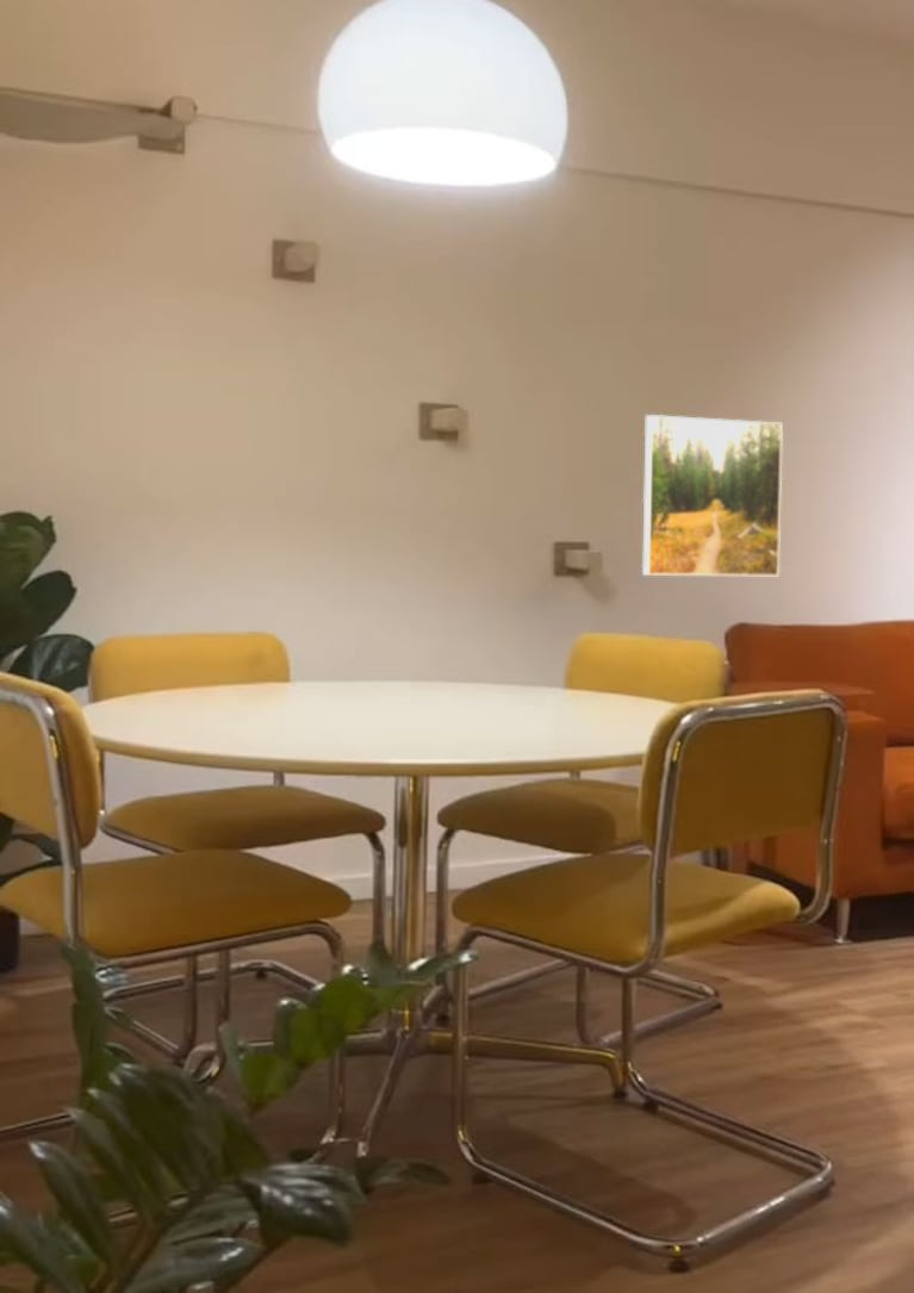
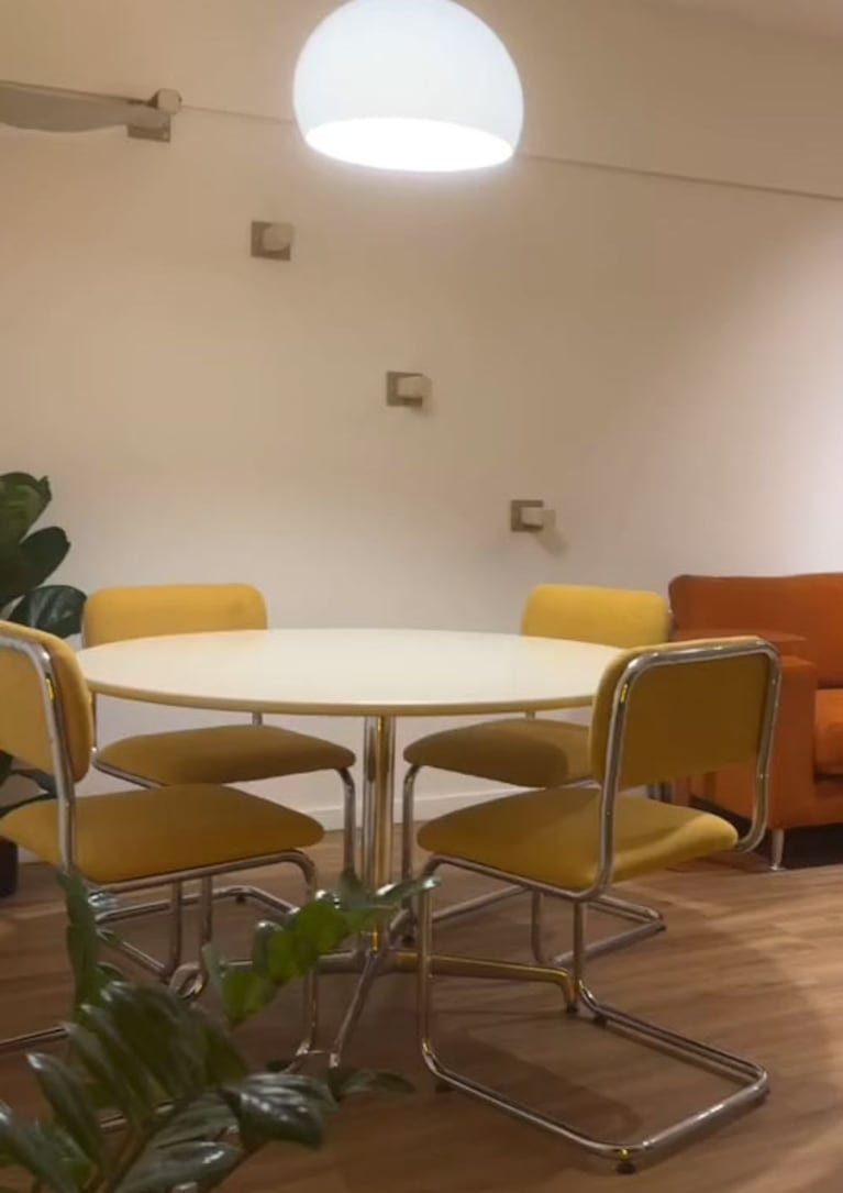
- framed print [641,414,784,577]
